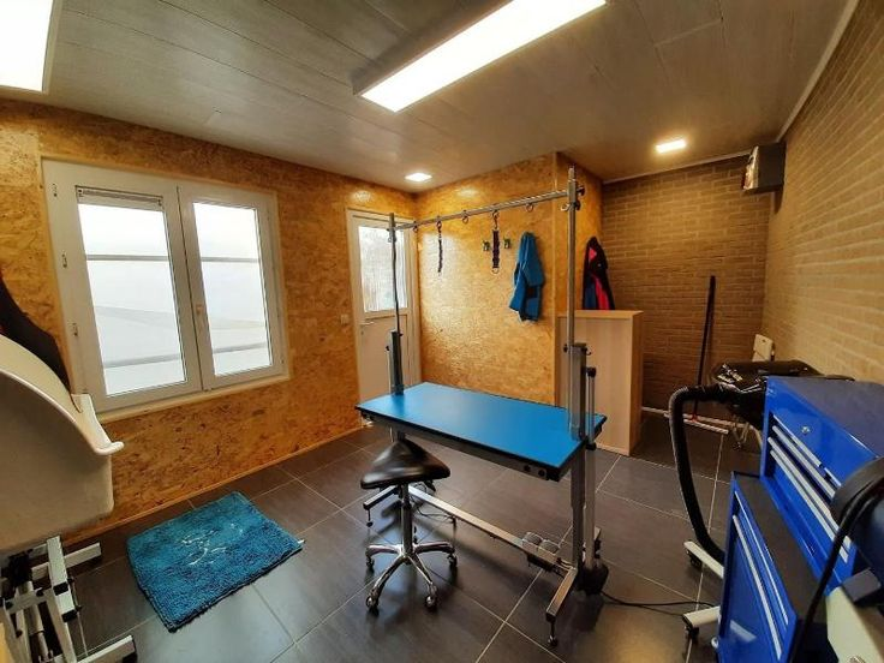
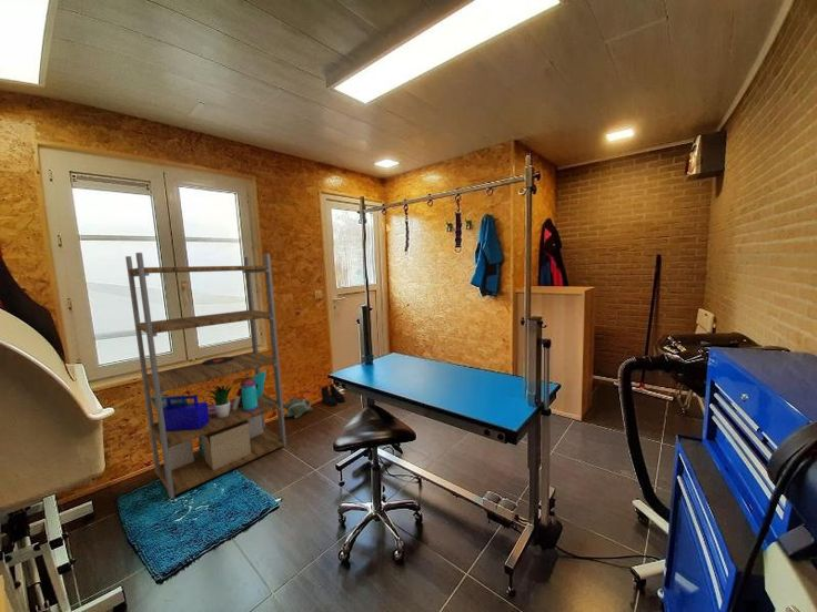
+ plush toy [283,397,314,419]
+ boots [320,382,346,407]
+ shelving unit [124,252,288,500]
